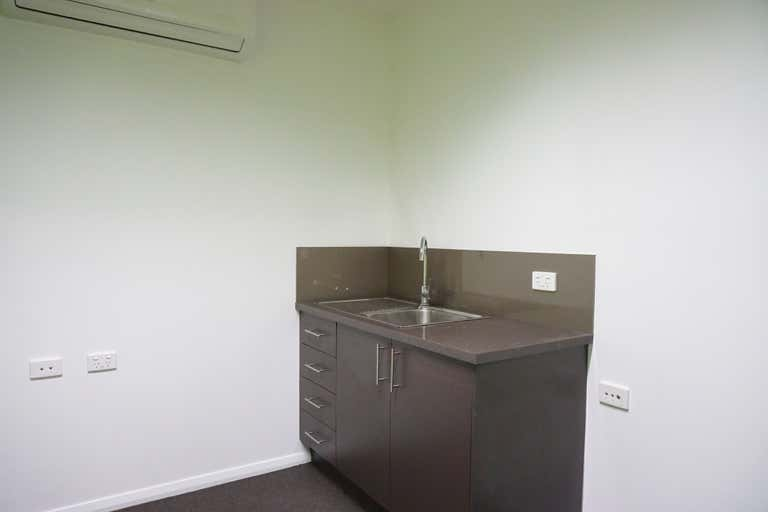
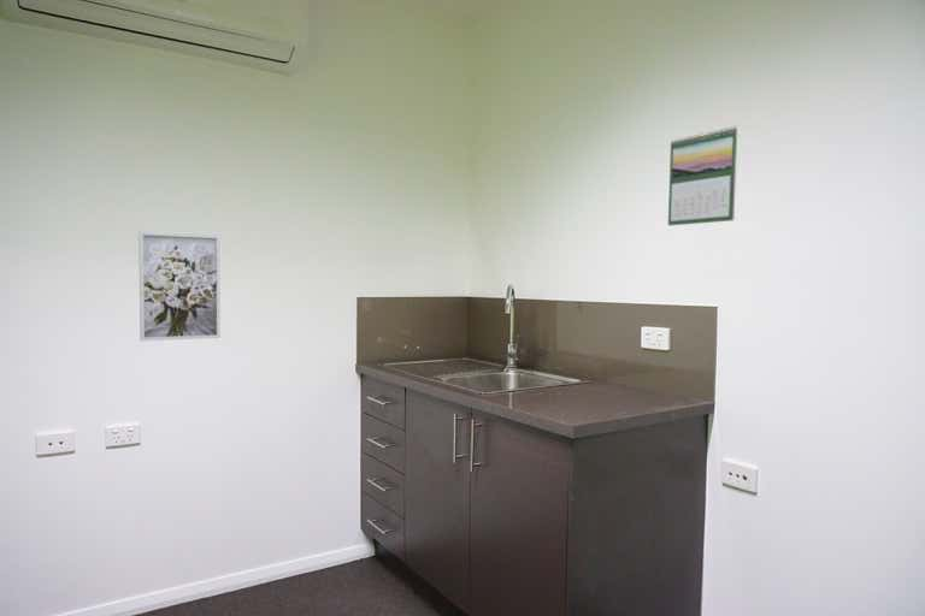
+ wall art [137,230,222,342]
+ calendar [667,125,738,226]
